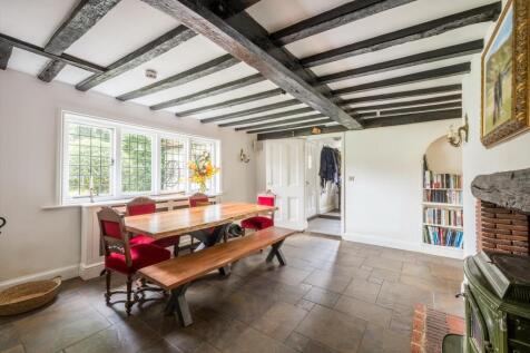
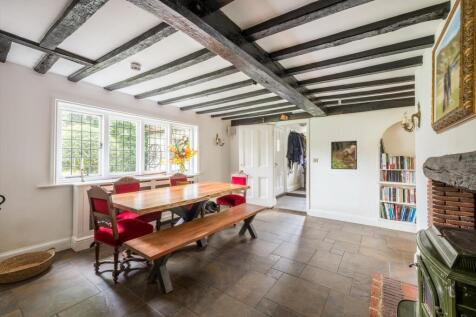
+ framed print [330,140,358,170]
